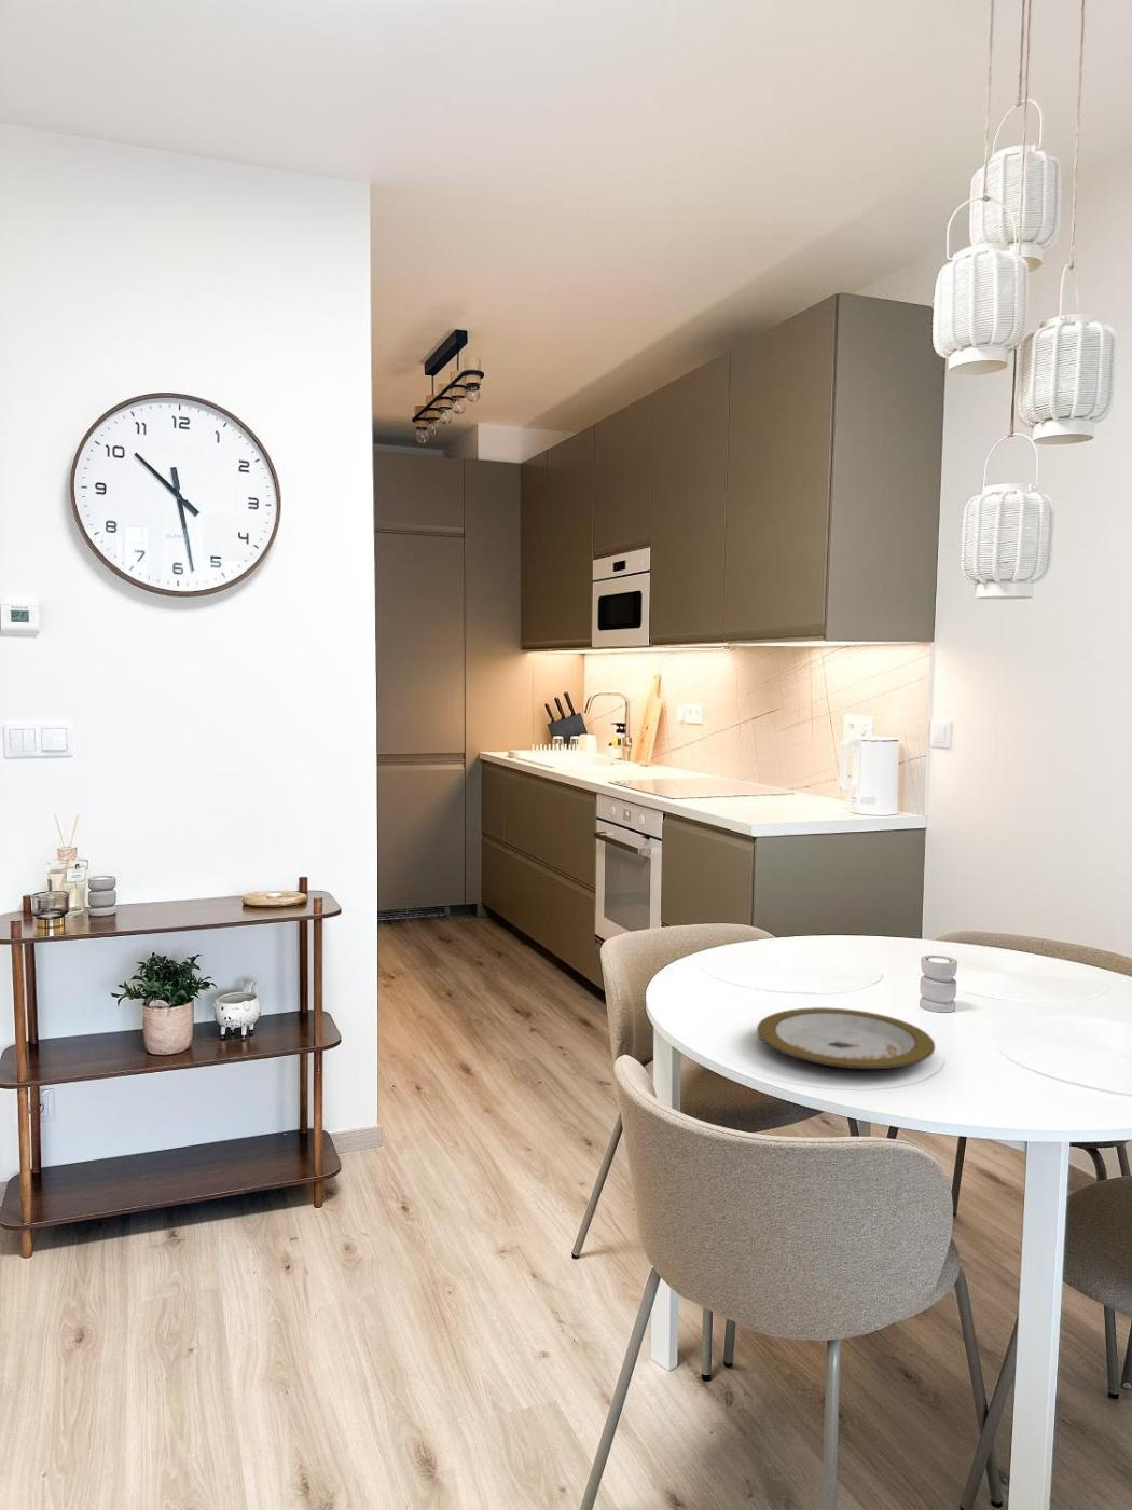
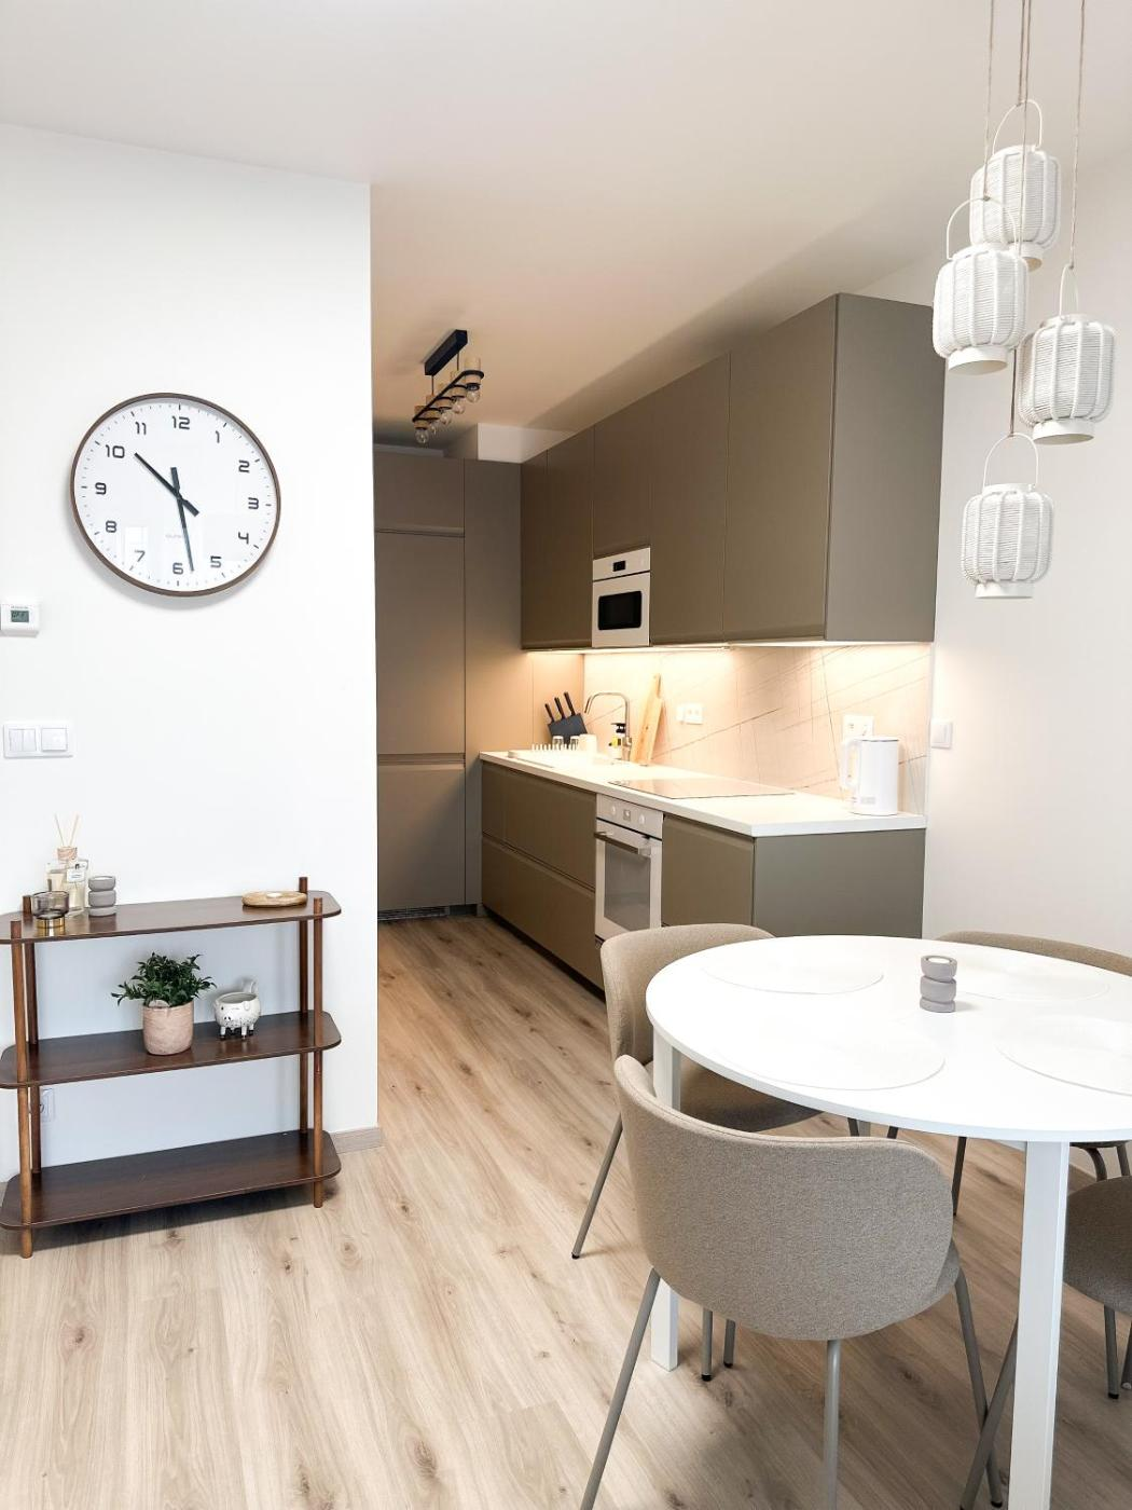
- plate [756,1006,936,1070]
